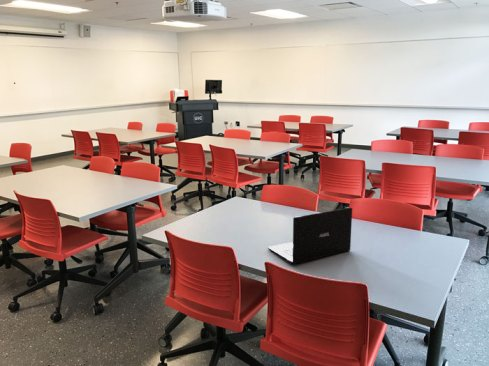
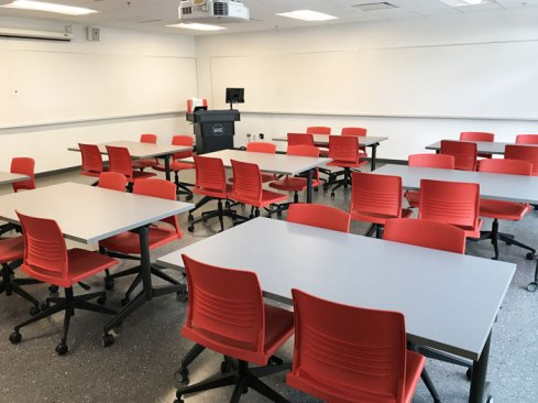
- laptop [267,207,353,265]
